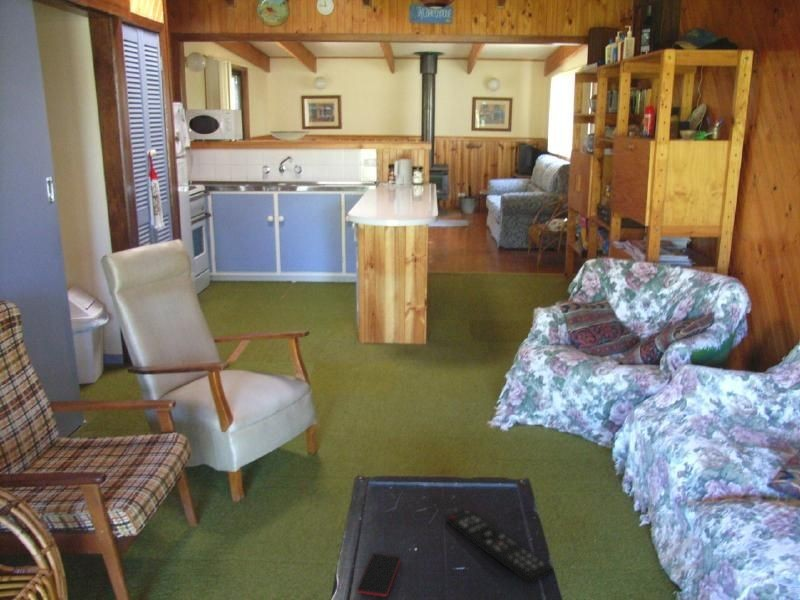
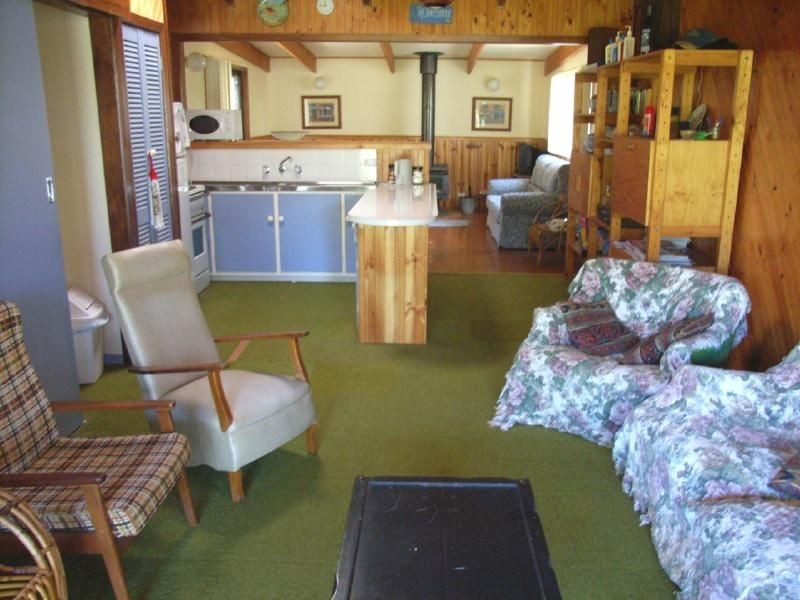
- smartphone [356,553,402,598]
- remote control [445,509,555,585]
